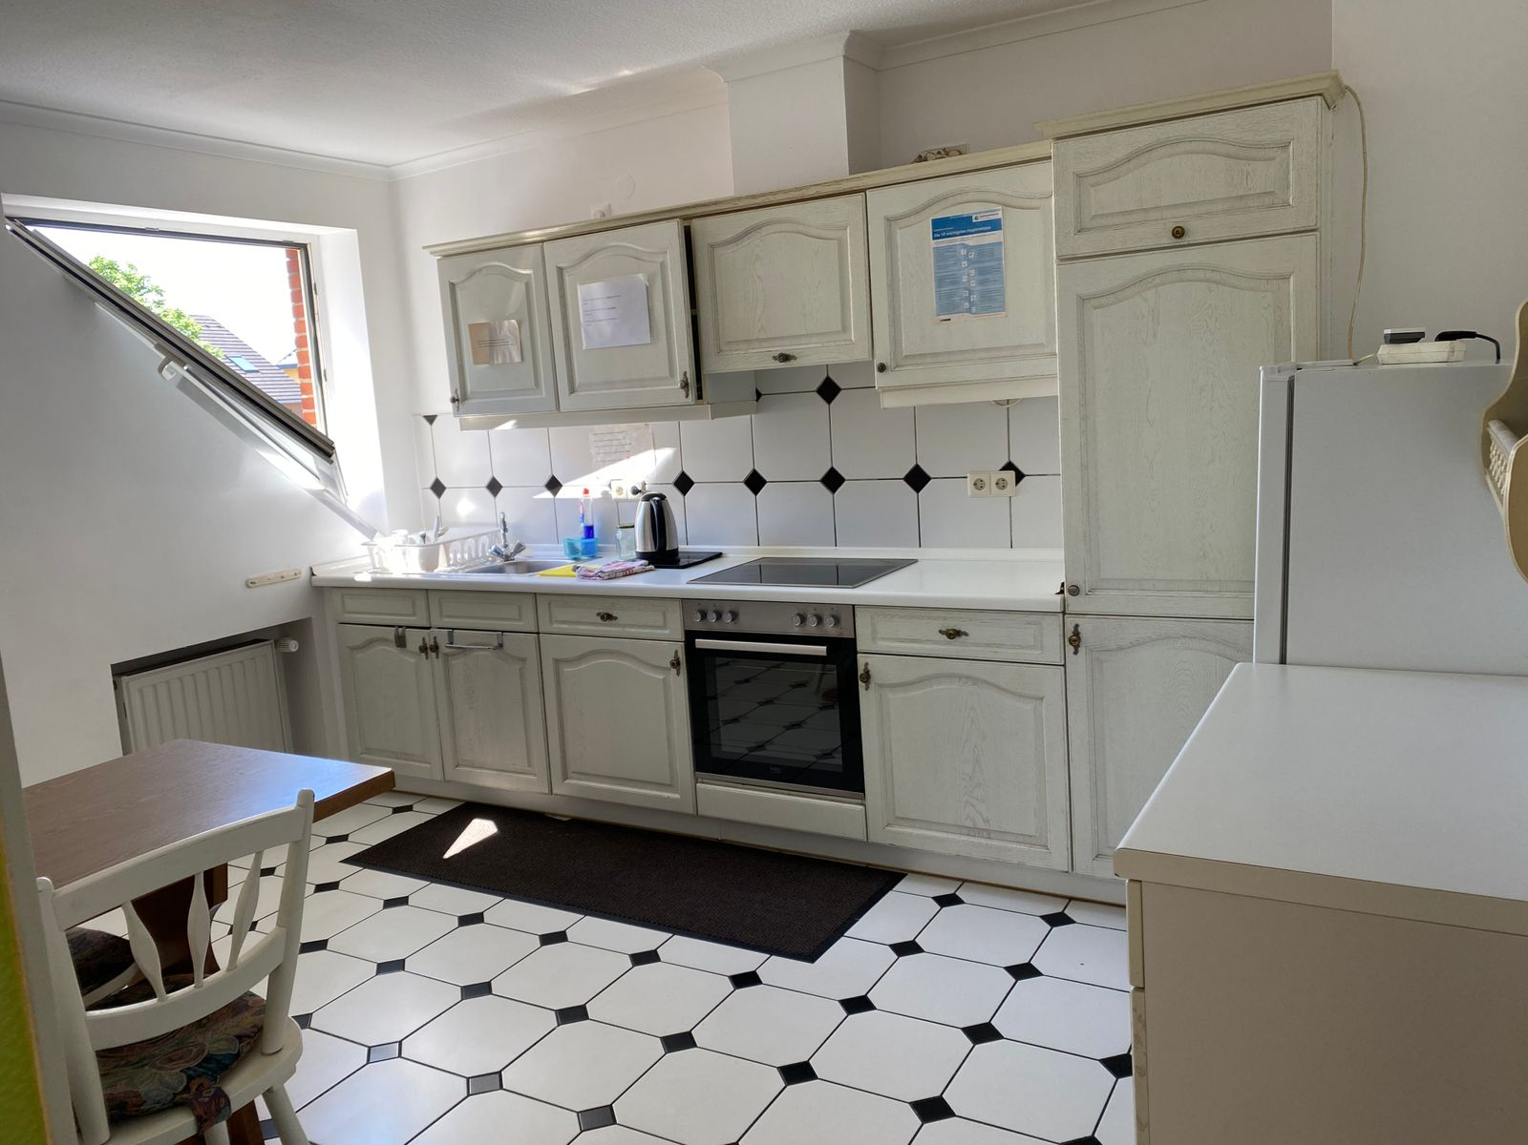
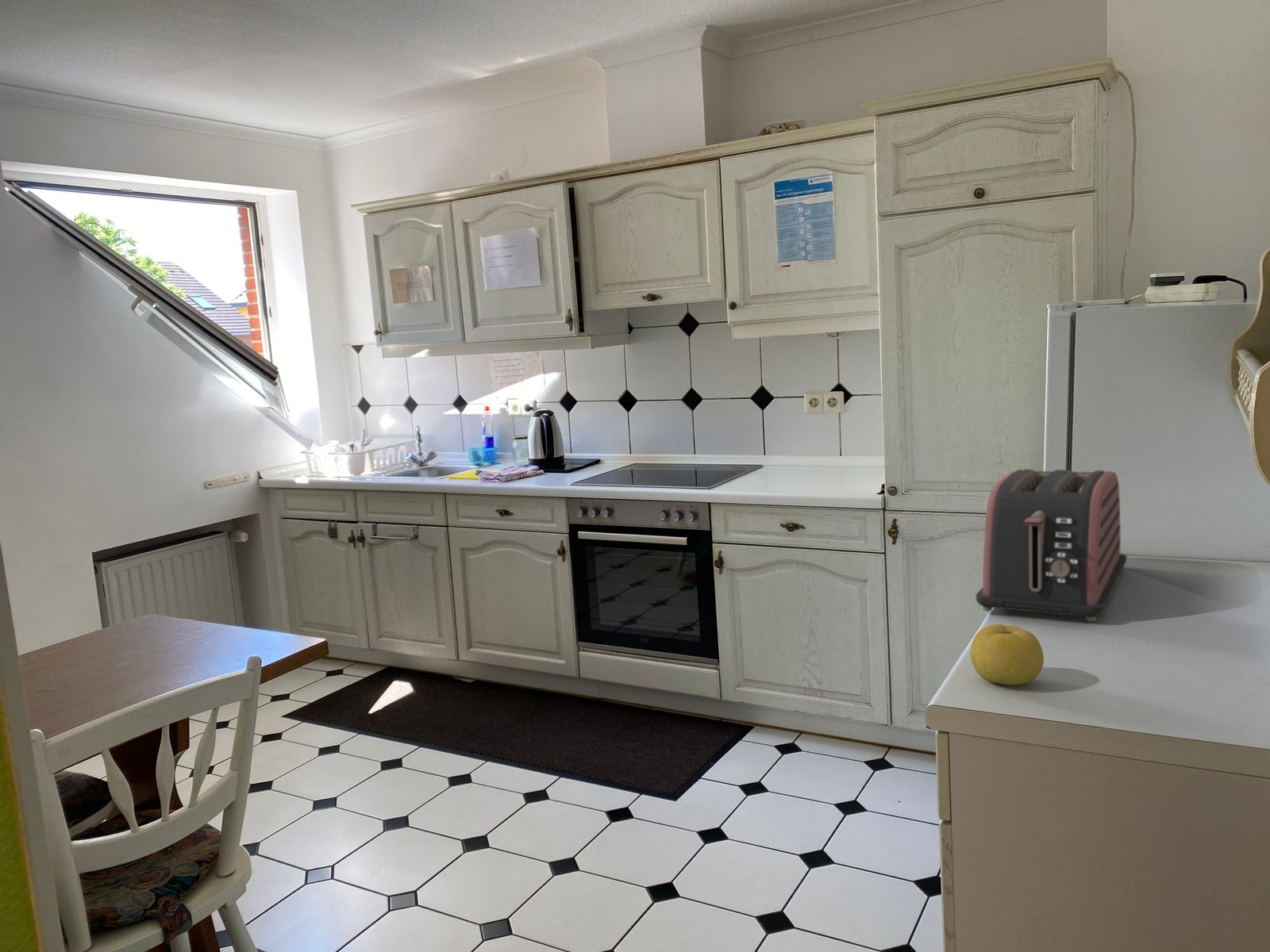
+ toaster [975,468,1128,622]
+ fruit [970,624,1045,685]
